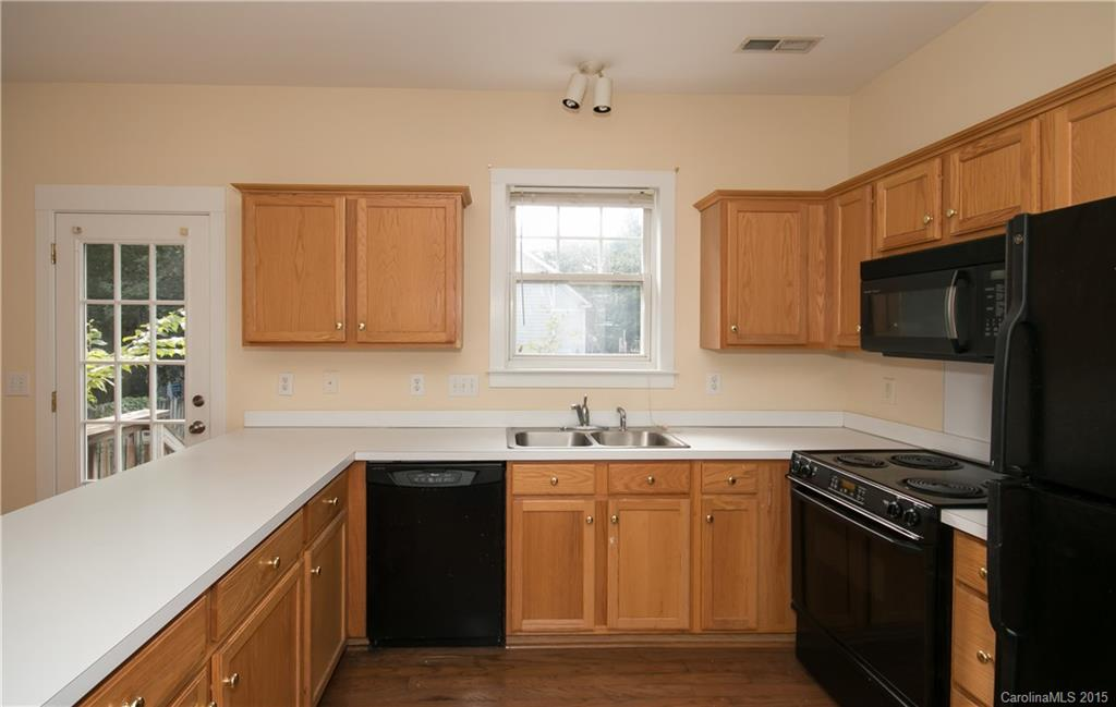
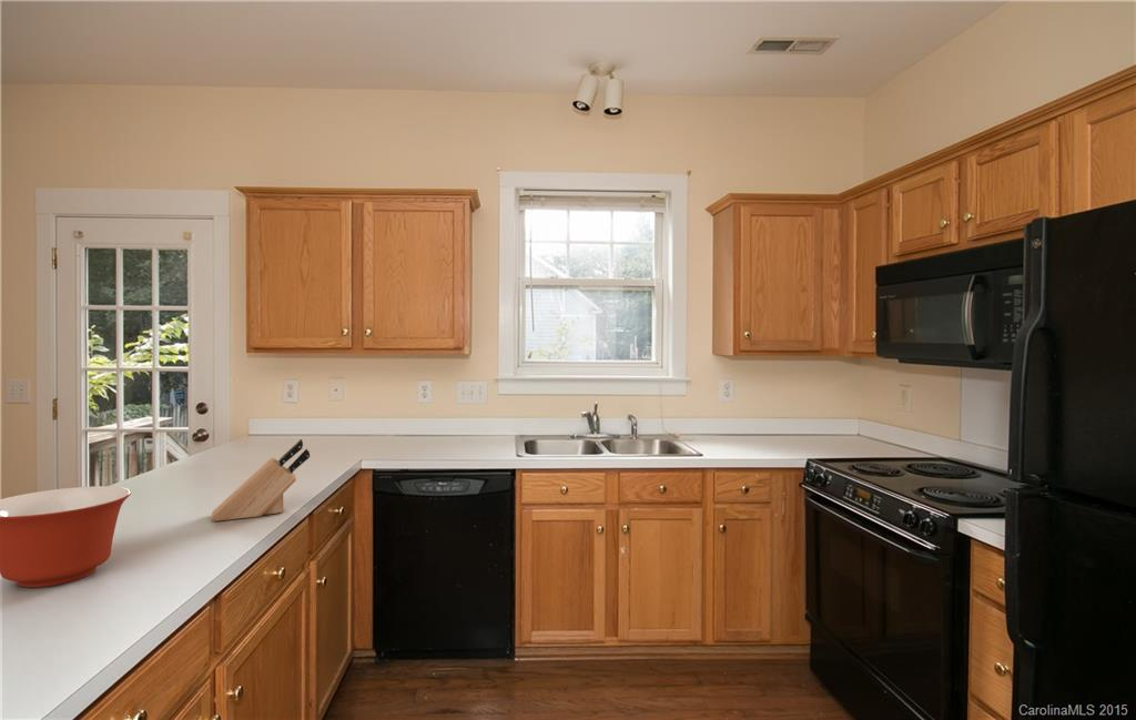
+ knife block [210,438,311,523]
+ mixing bowl [0,485,132,588]
